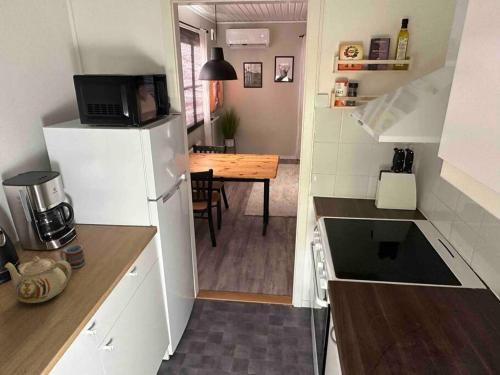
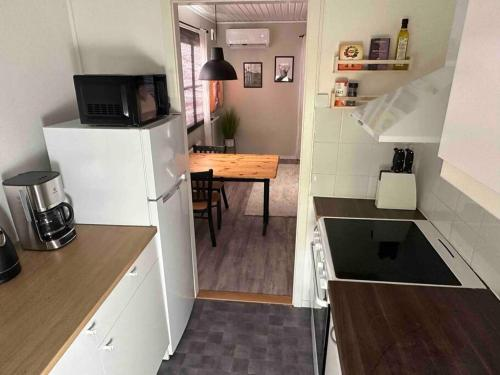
- teapot [3,255,72,304]
- cup [59,244,86,269]
